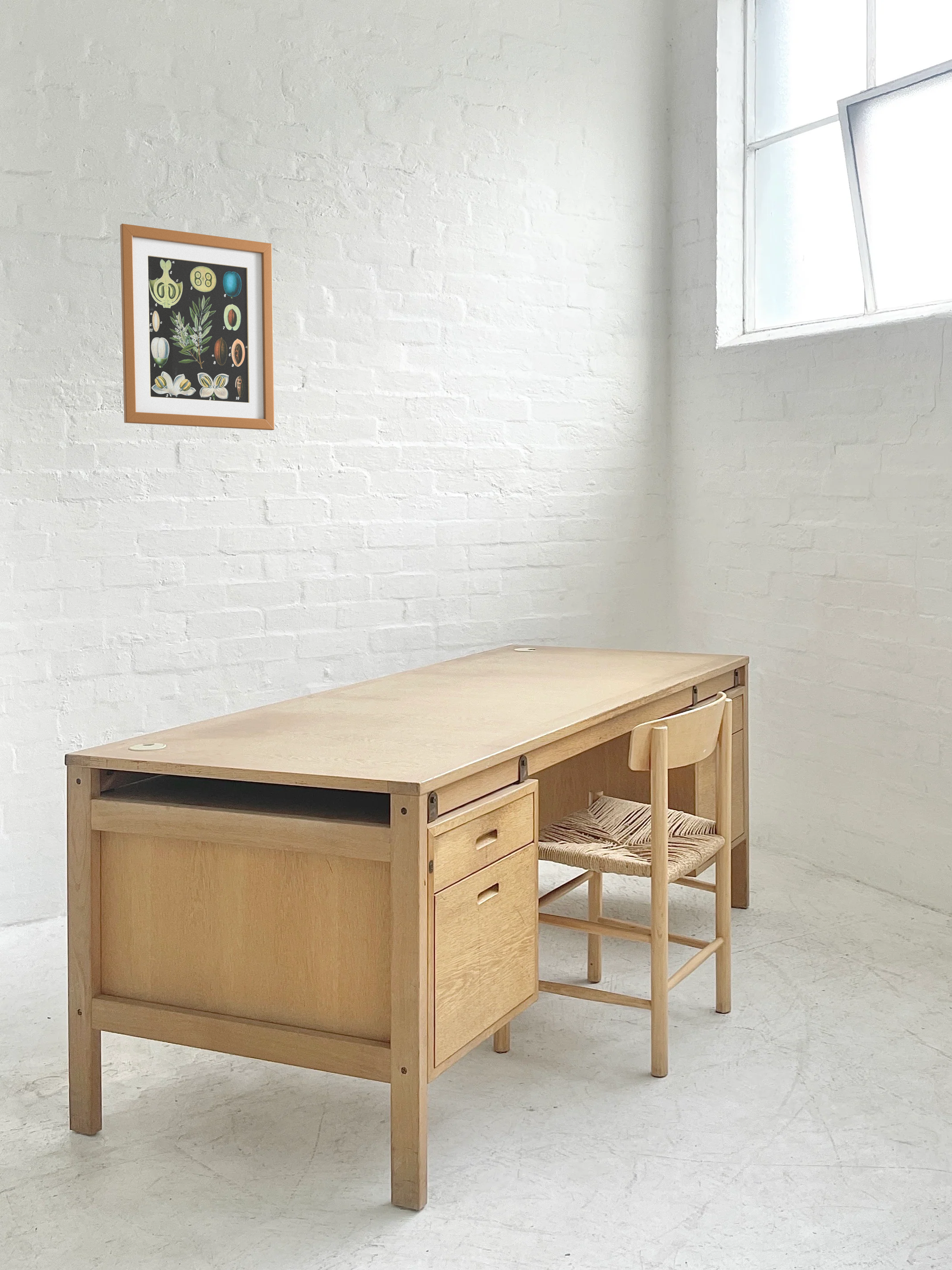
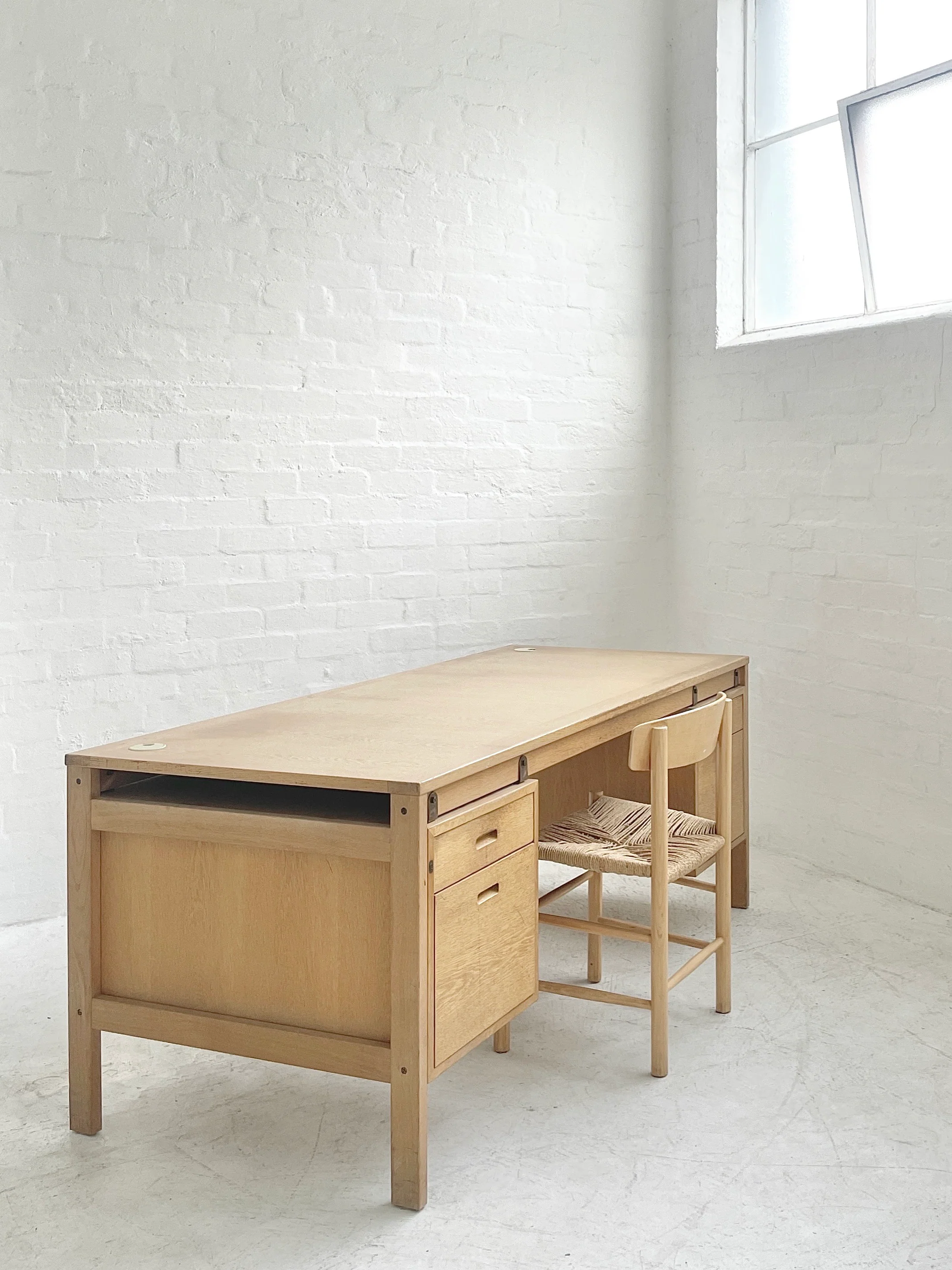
- wall art [120,223,275,430]
